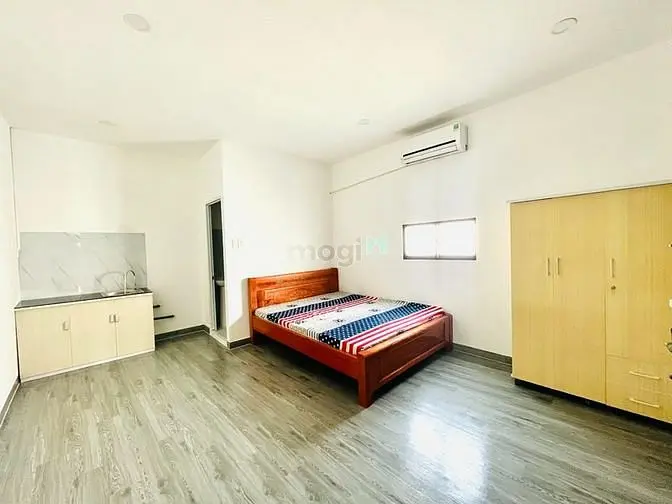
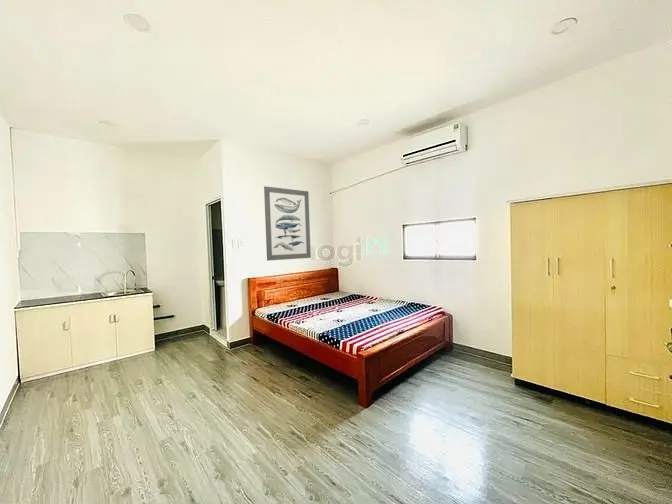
+ wall art [263,185,312,262]
